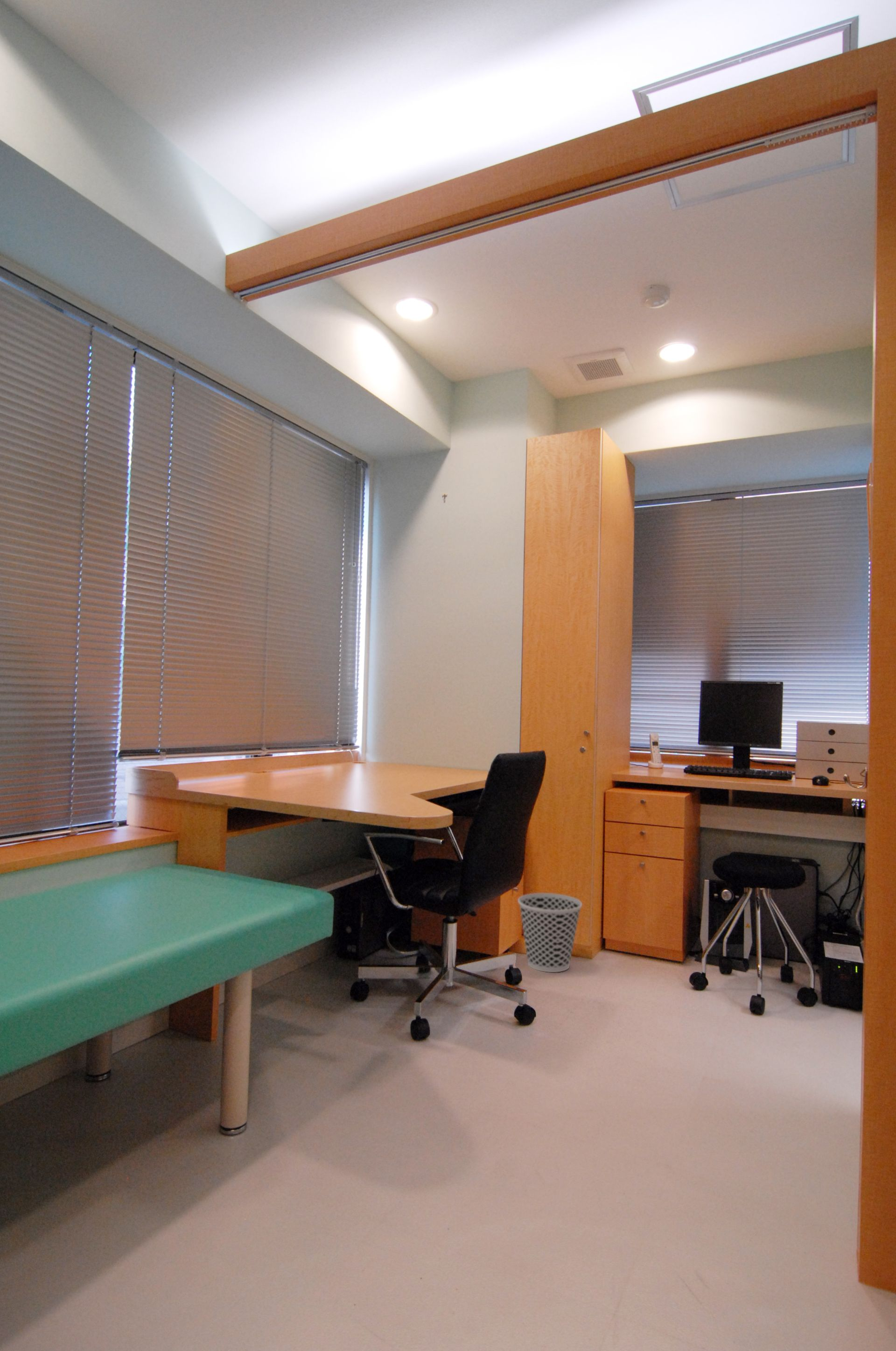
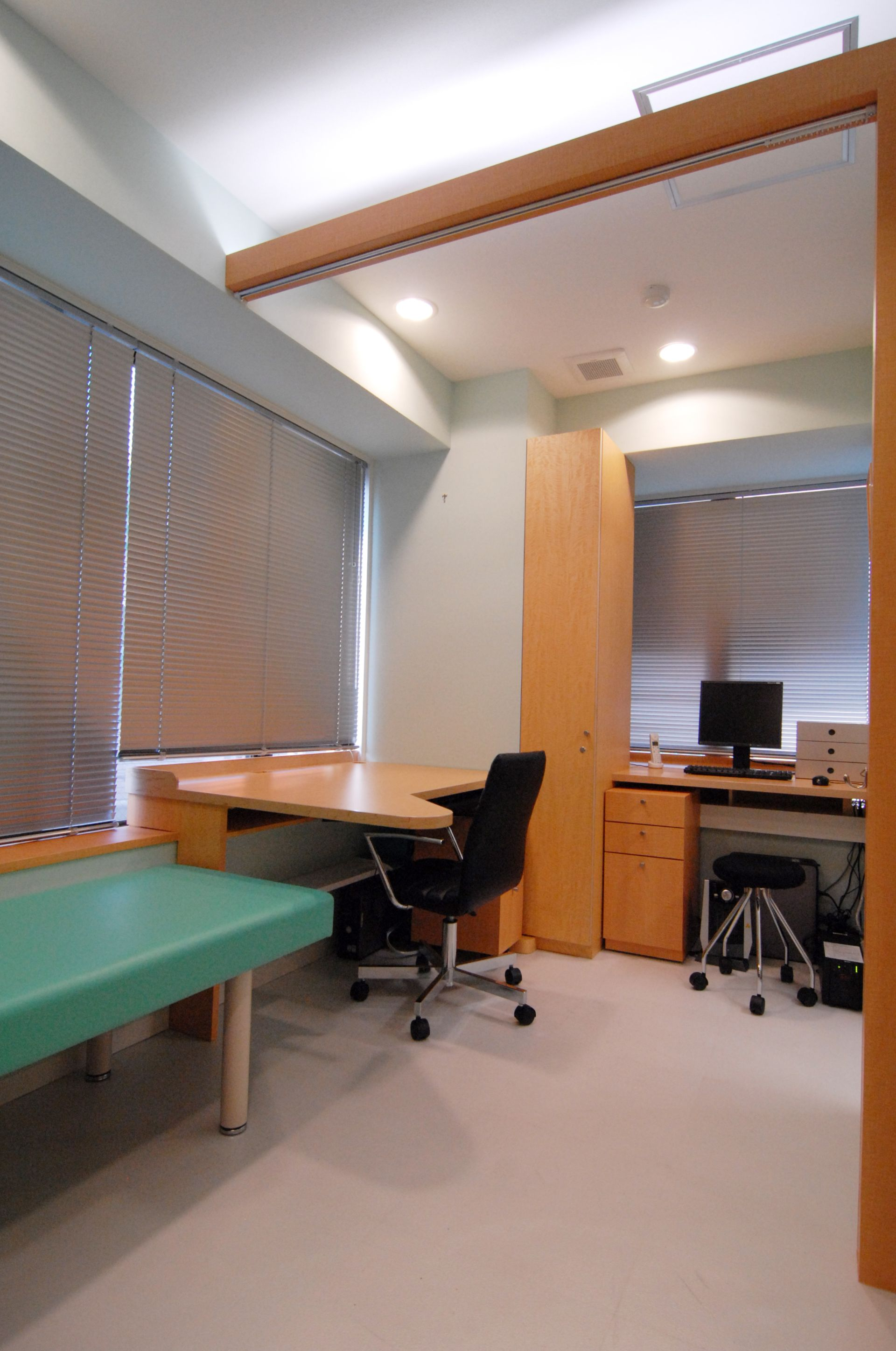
- wastebasket [518,893,582,973]
